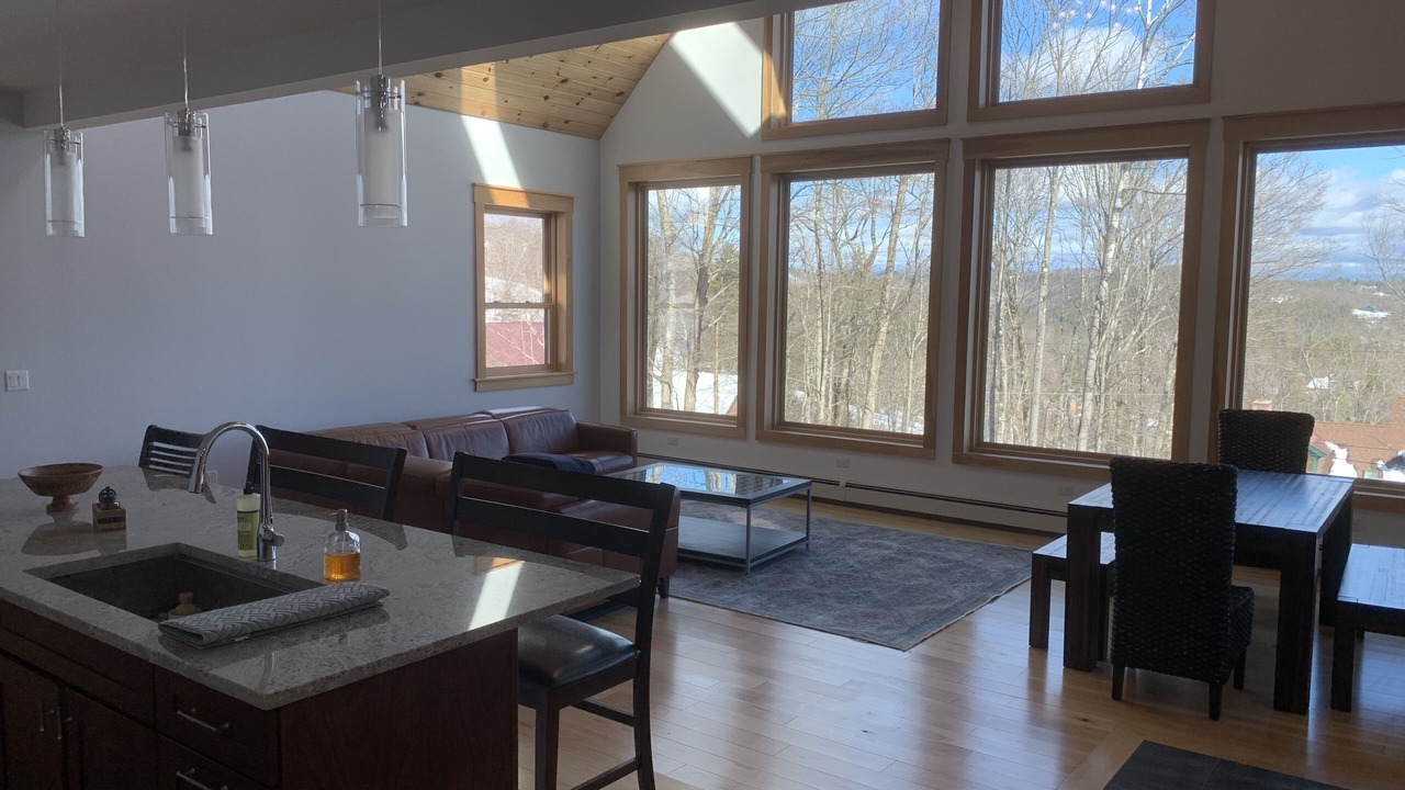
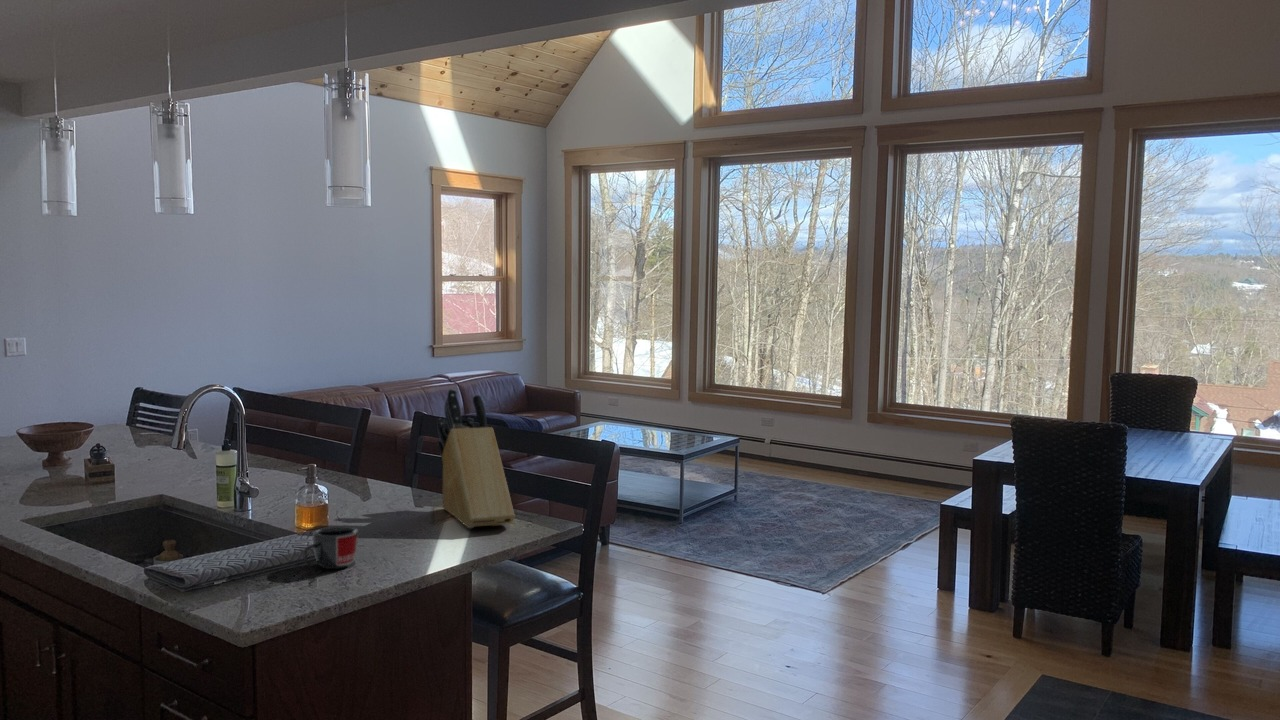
+ knife block [436,388,516,529]
+ mug [302,525,360,570]
